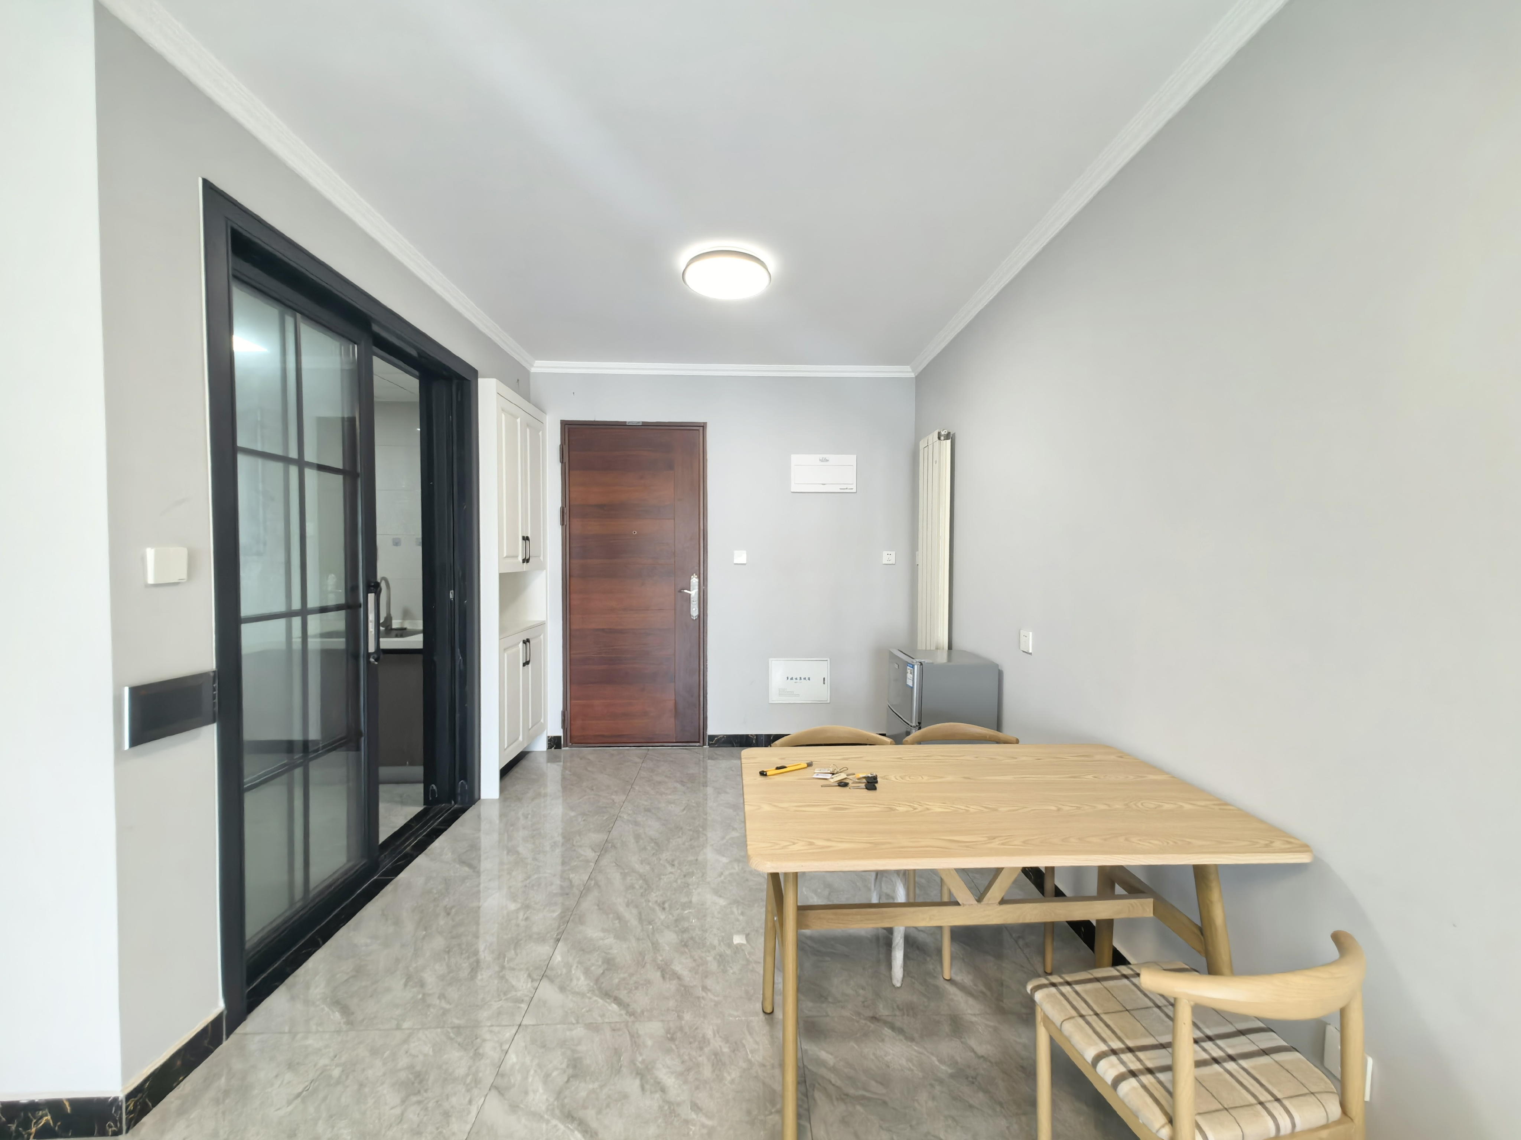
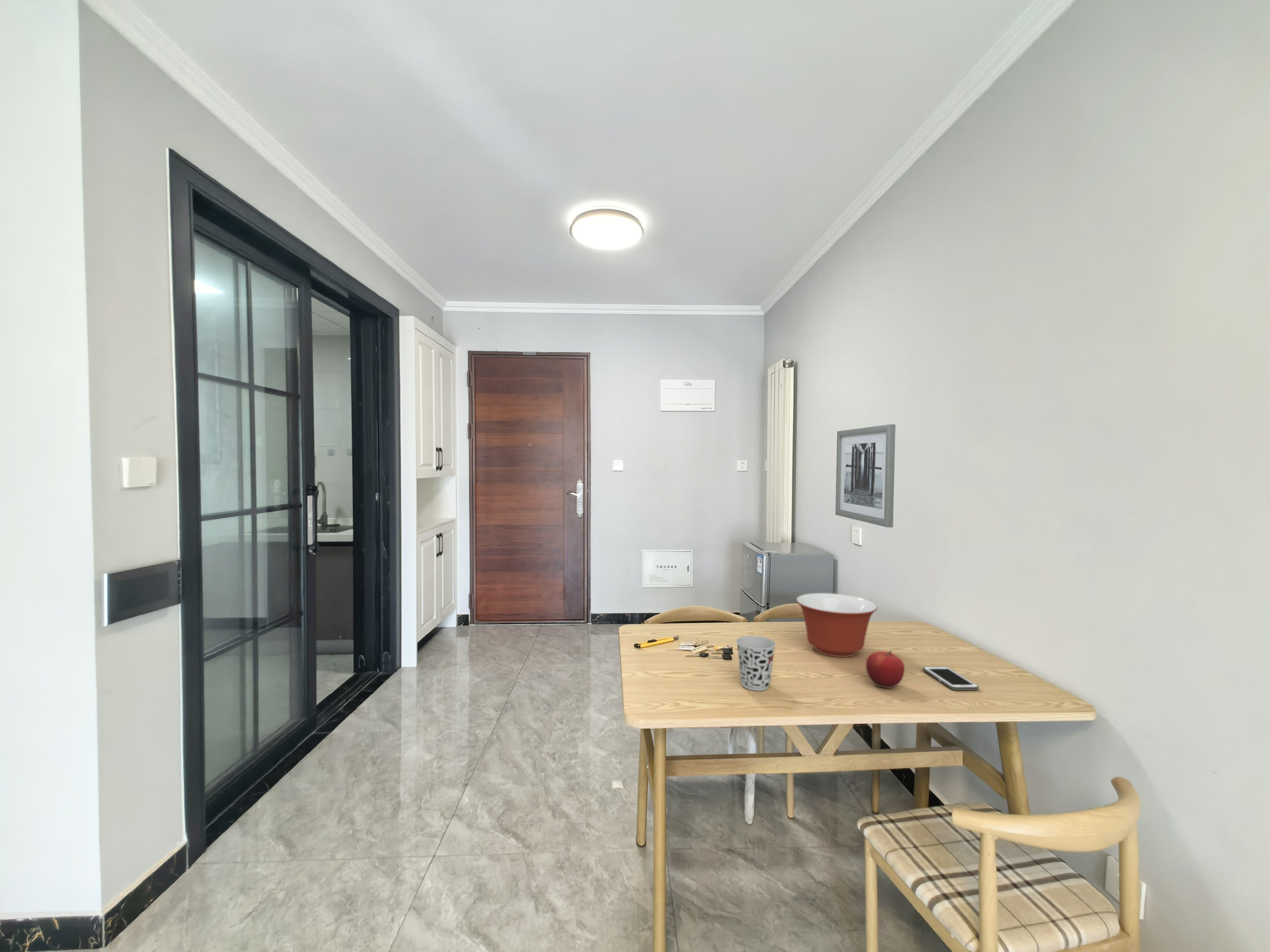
+ wall art [835,424,896,528]
+ cup [736,636,776,691]
+ mixing bowl [796,593,878,657]
+ cell phone [922,666,979,690]
+ fruit [865,650,905,688]
